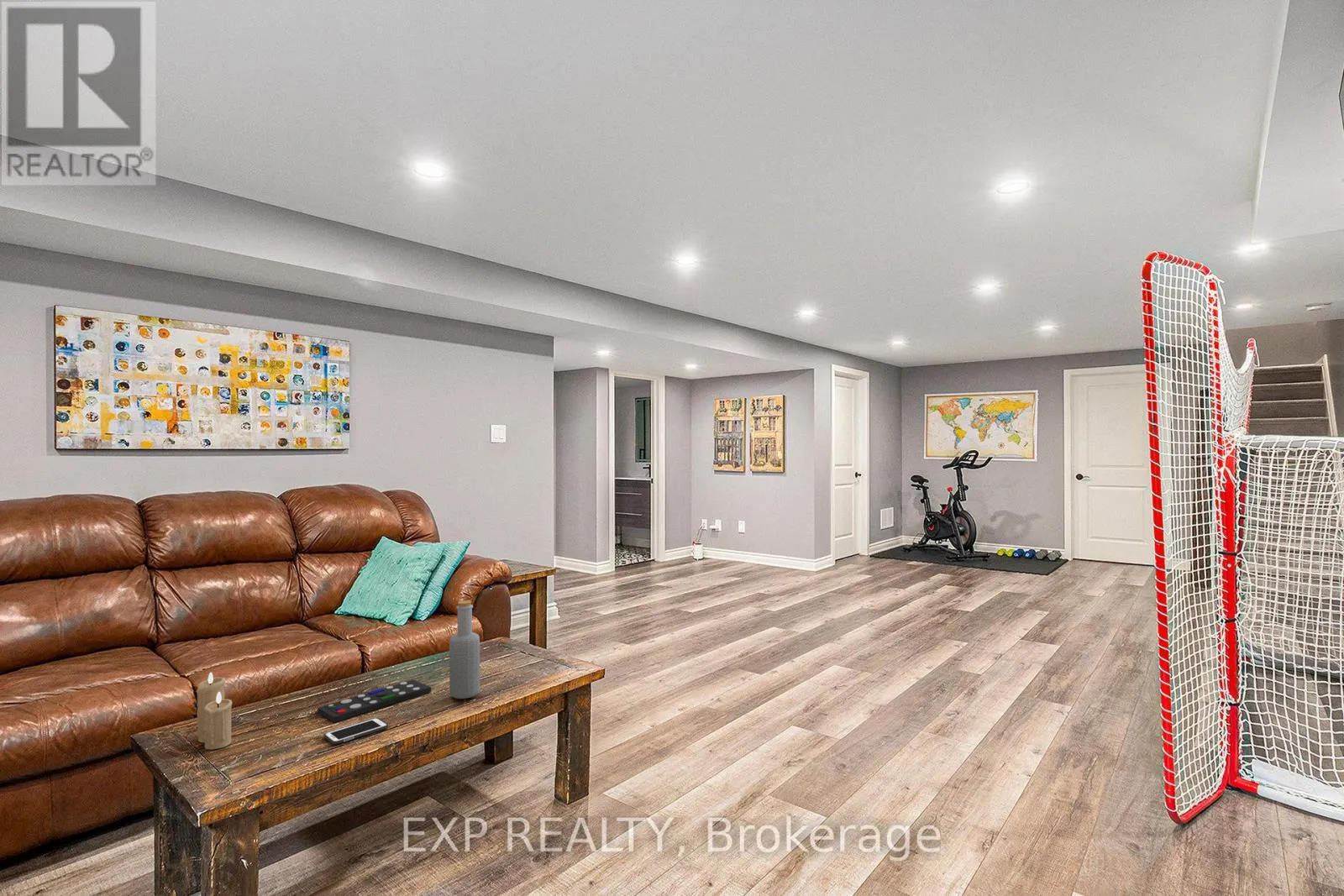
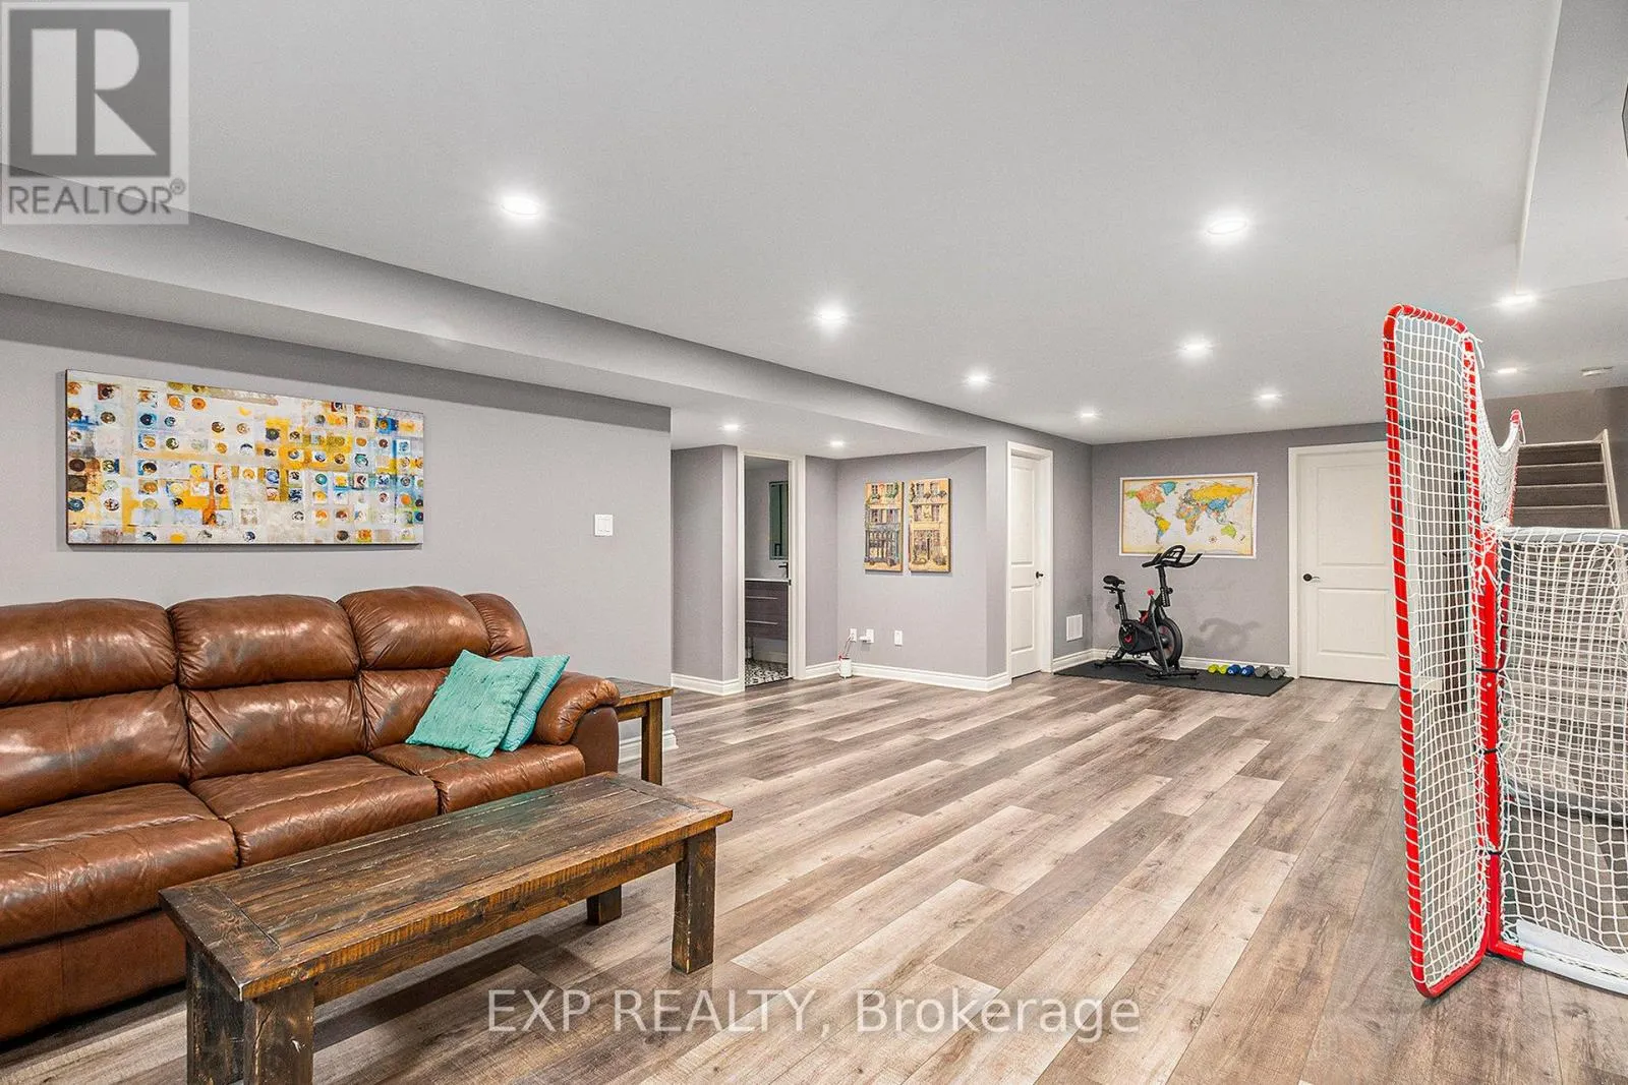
- candle [196,672,233,750]
- bottle [449,600,480,700]
- cell phone [323,717,389,746]
- remote control [317,679,432,723]
